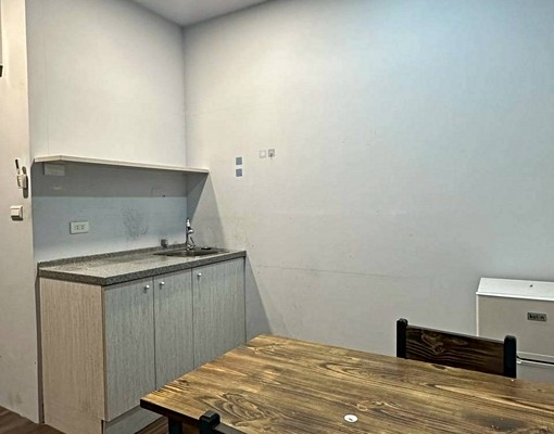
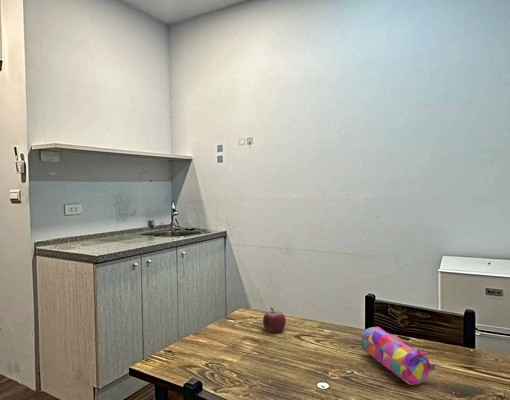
+ fruit [262,307,287,334]
+ pencil case [360,326,436,386]
